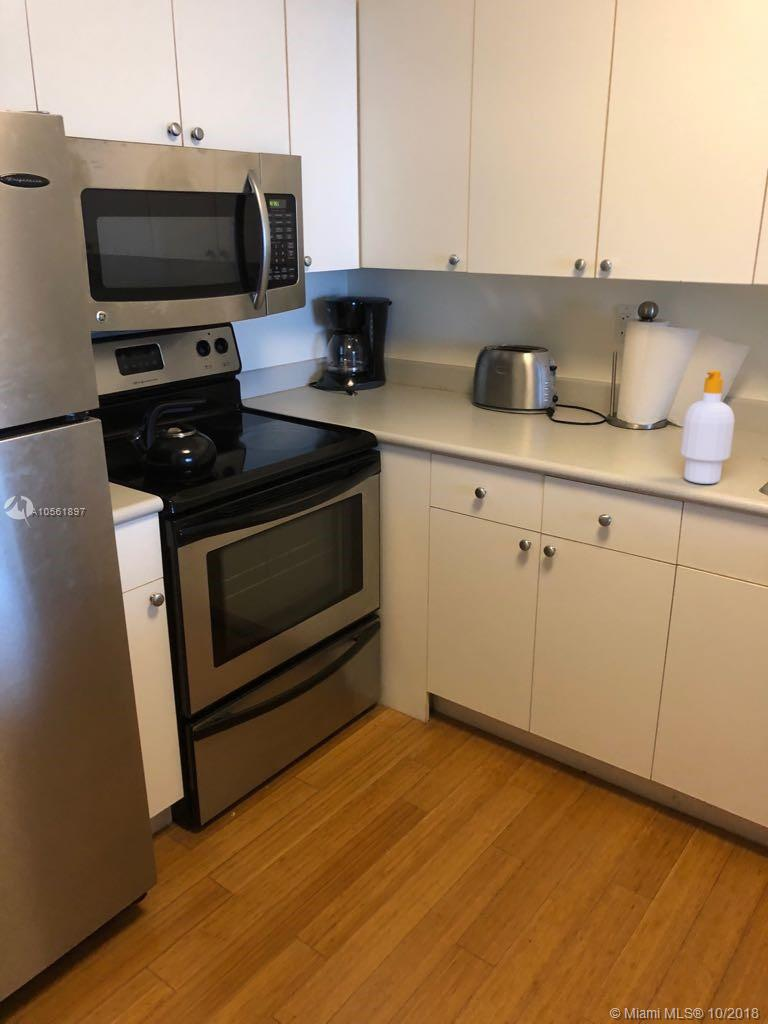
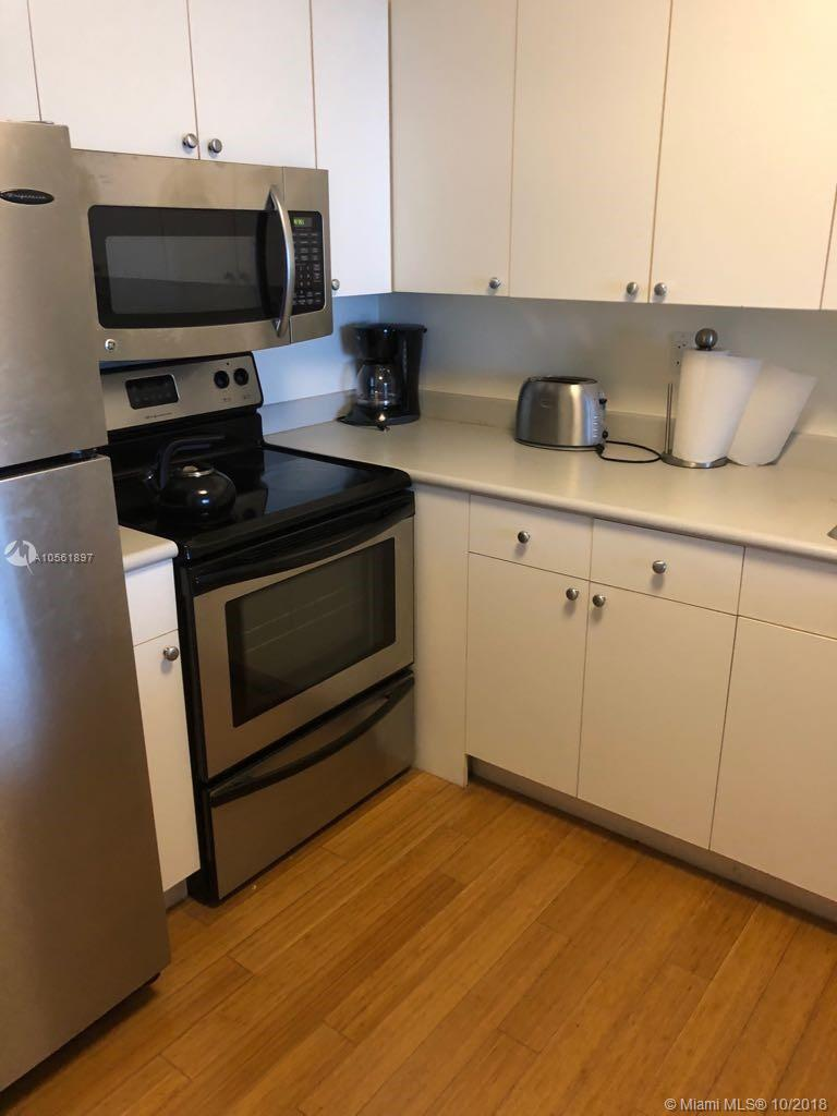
- soap bottle [679,369,736,485]
